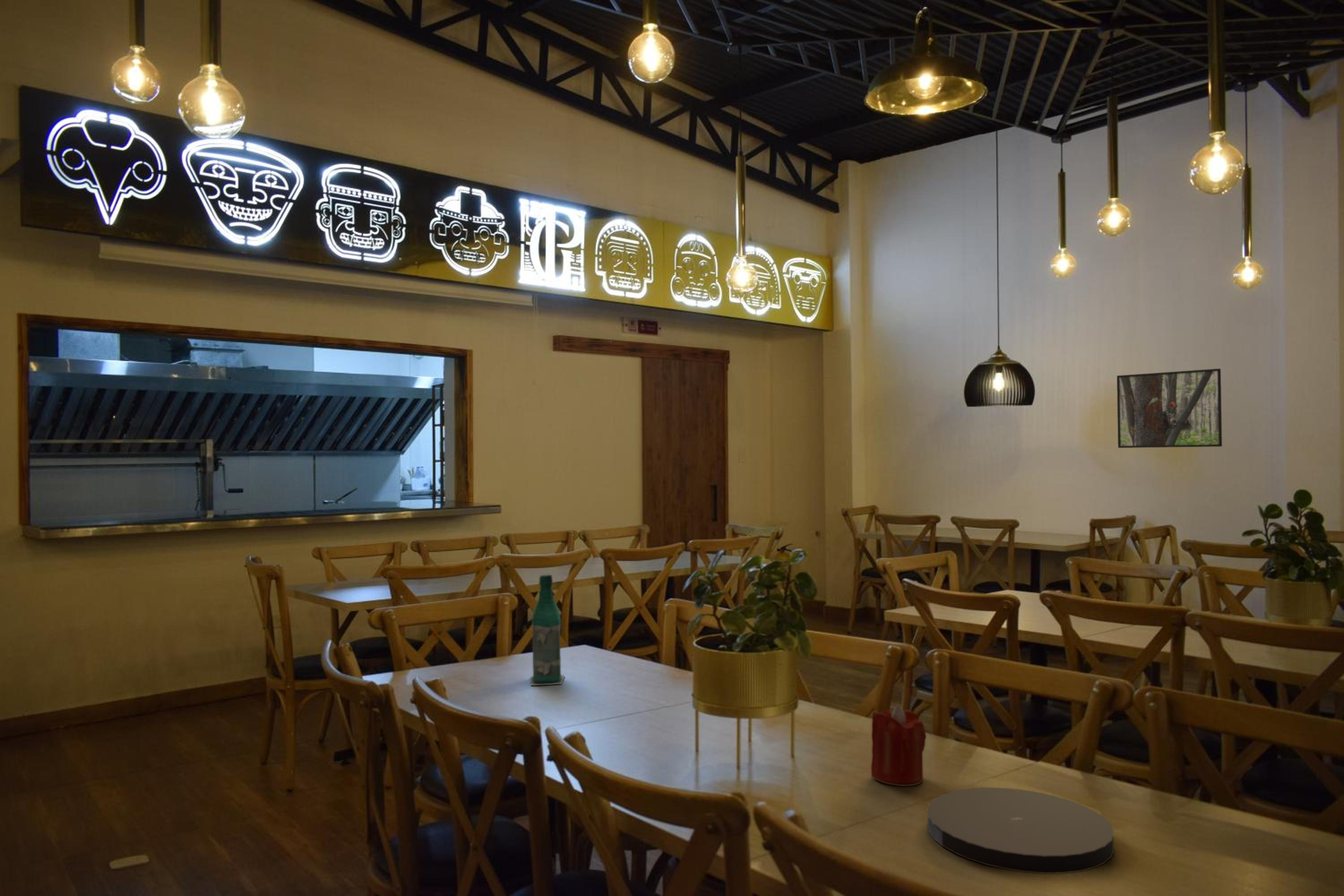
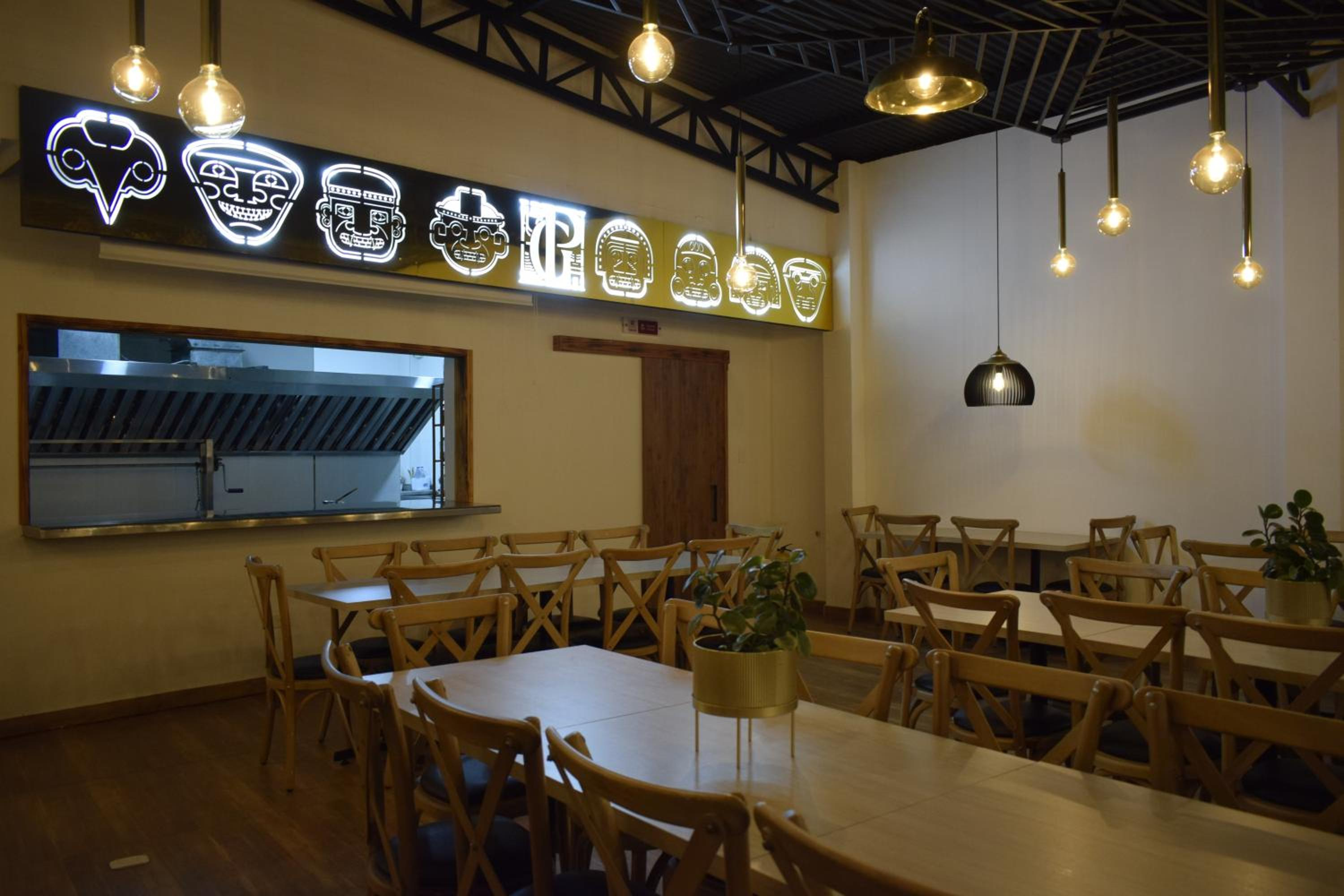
- candle [870,705,927,787]
- plate [926,787,1115,874]
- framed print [1116,368,1223,448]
- bottle [530,574,565,686]
